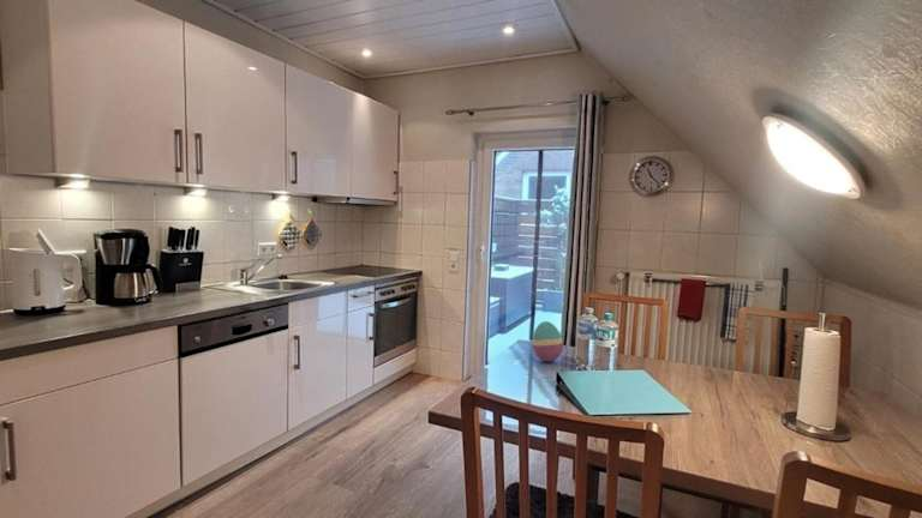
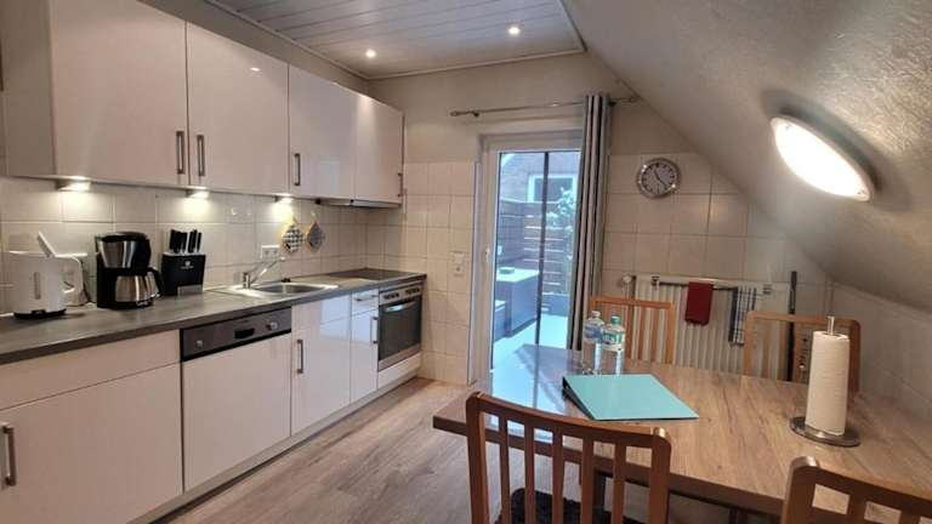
- decorative egg [531,320,564,363]
